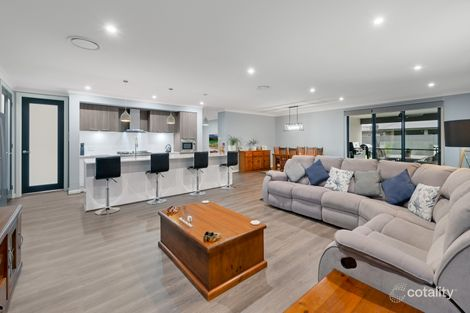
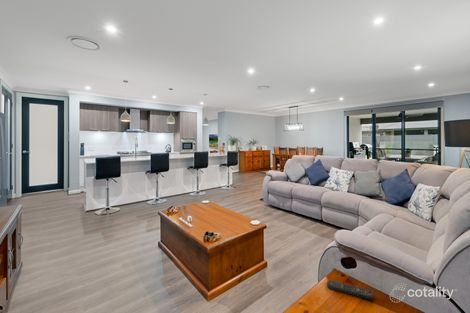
+ remote control [326,279,375,301]
